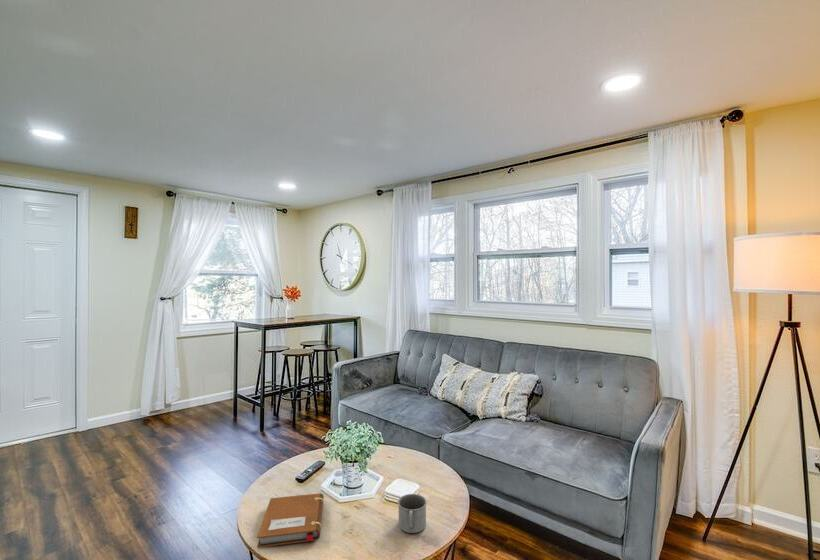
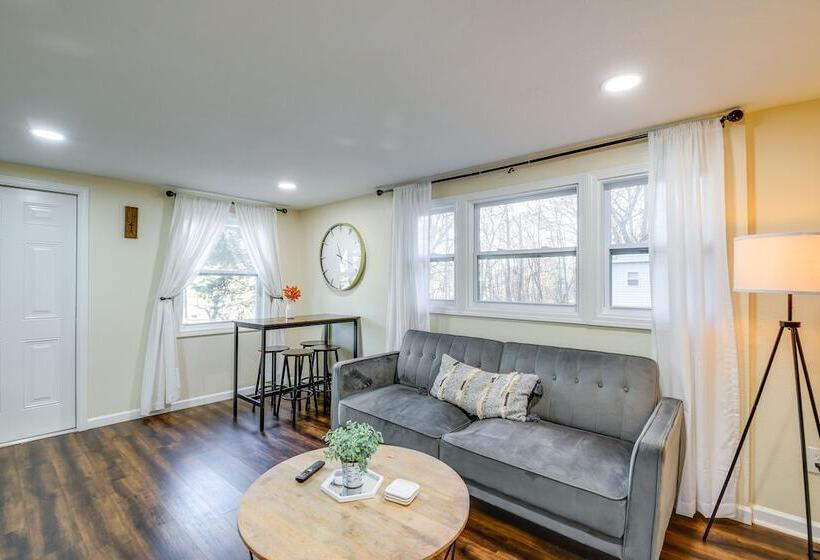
- notebook [256,492,325,549]
- mug [397,493,428,534]
